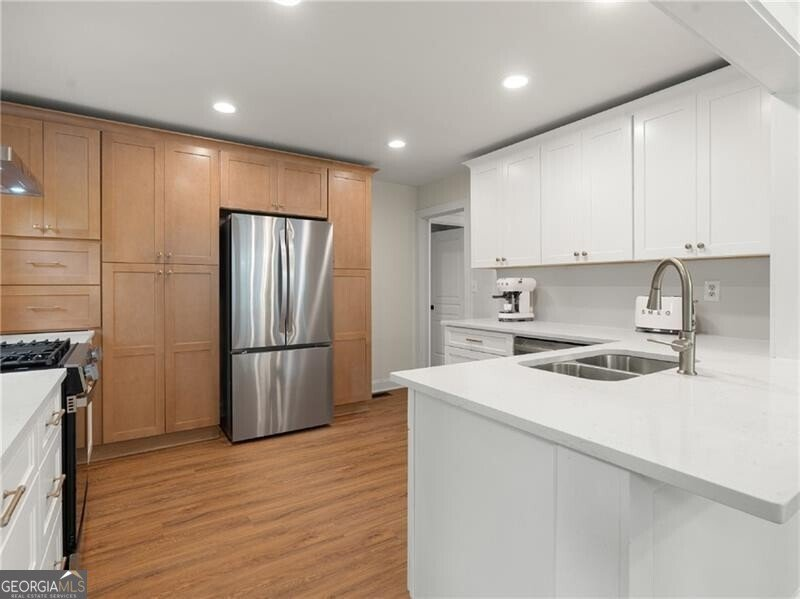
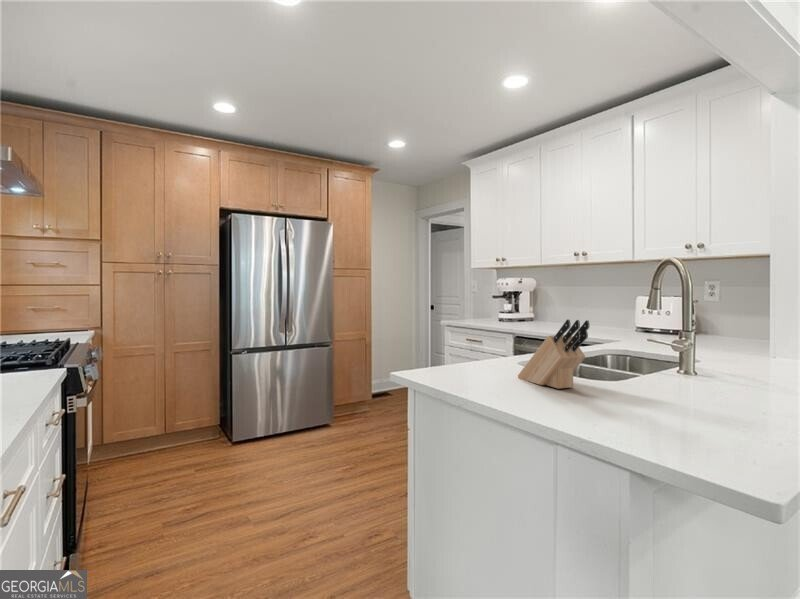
+ knife block [517,318,590,390]
